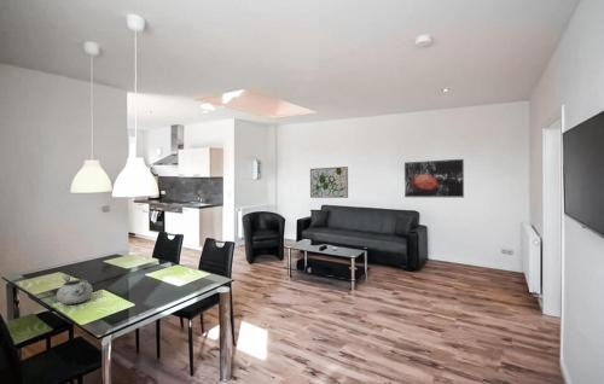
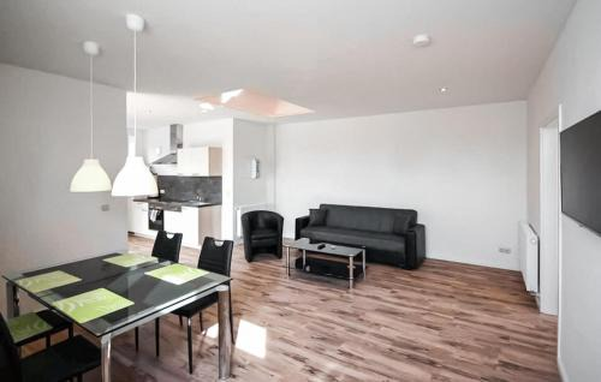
- wall art [403,158,465,198]
- wall art [309,165,349,199]
- decorative bowl [56,274,94,306]
